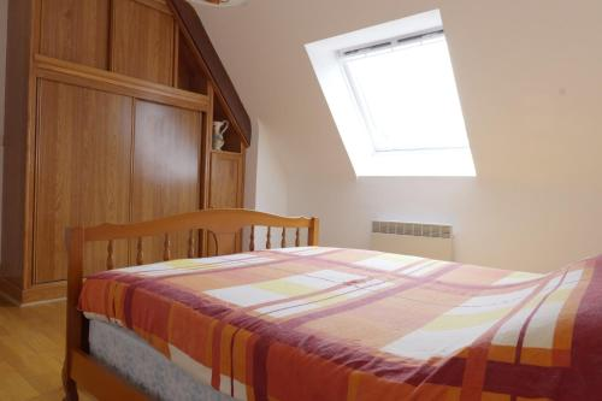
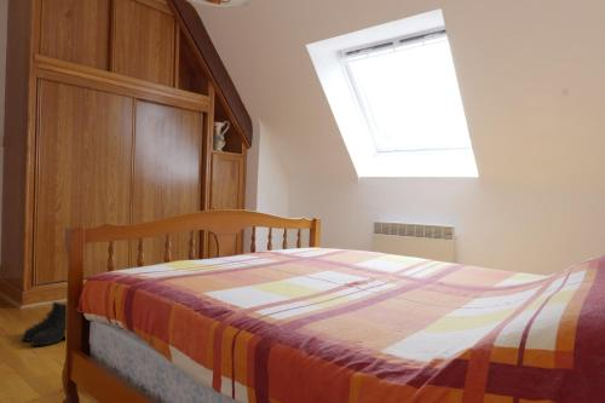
+ boots [21,300,68,347]
